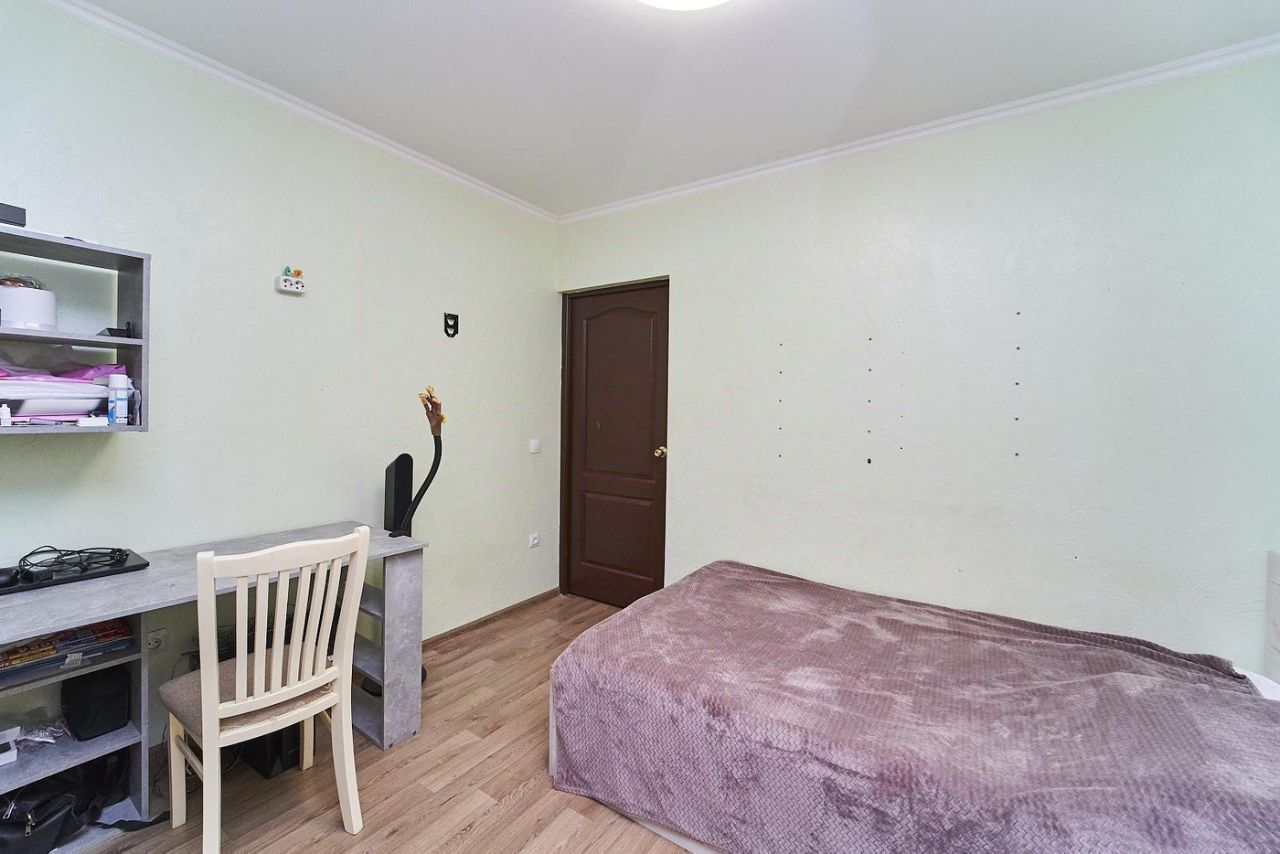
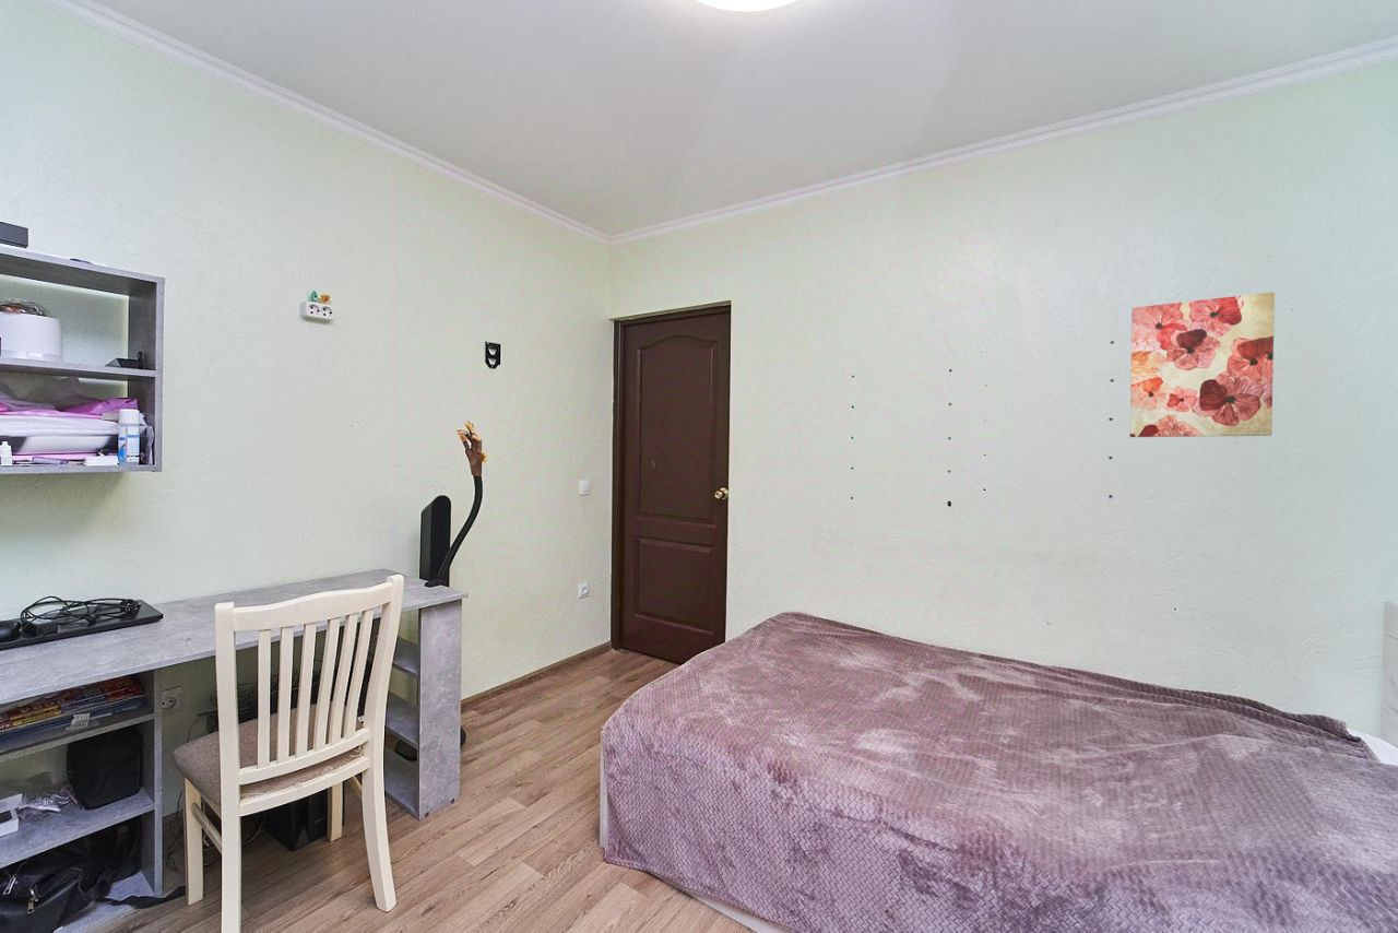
+ wall art [1129,291,1276,438]
